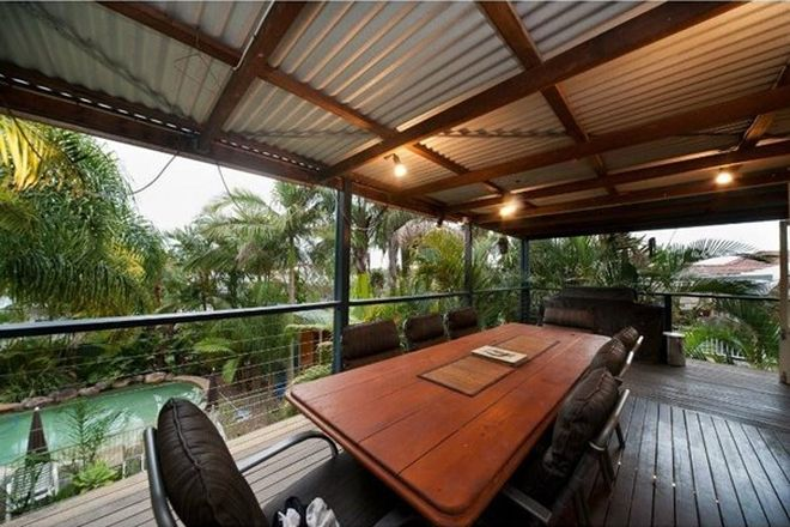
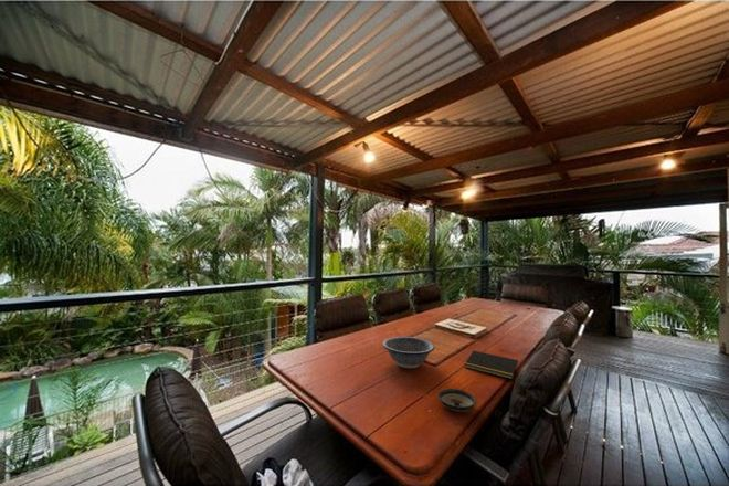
+ notepad [463,350,519,380]
+ decorative bowl [381,336,436,369]
+ saucer [436,388,477,413]
